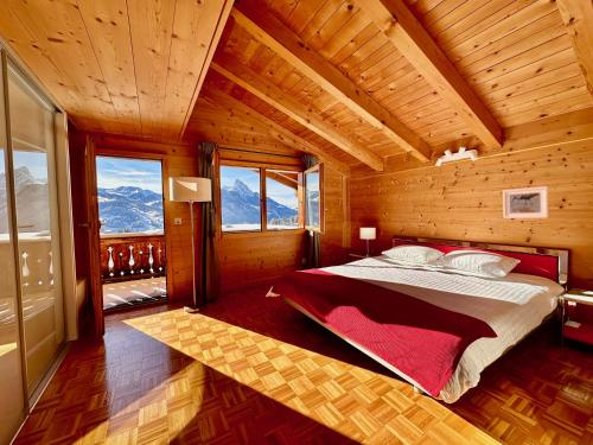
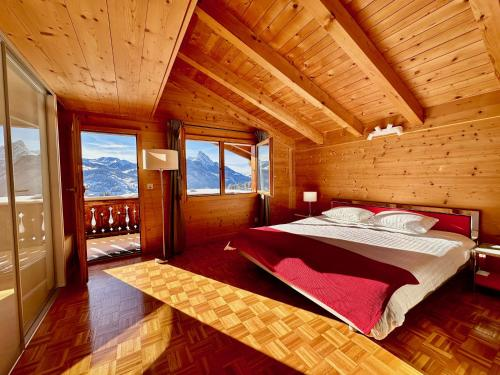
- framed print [502,185,549,220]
